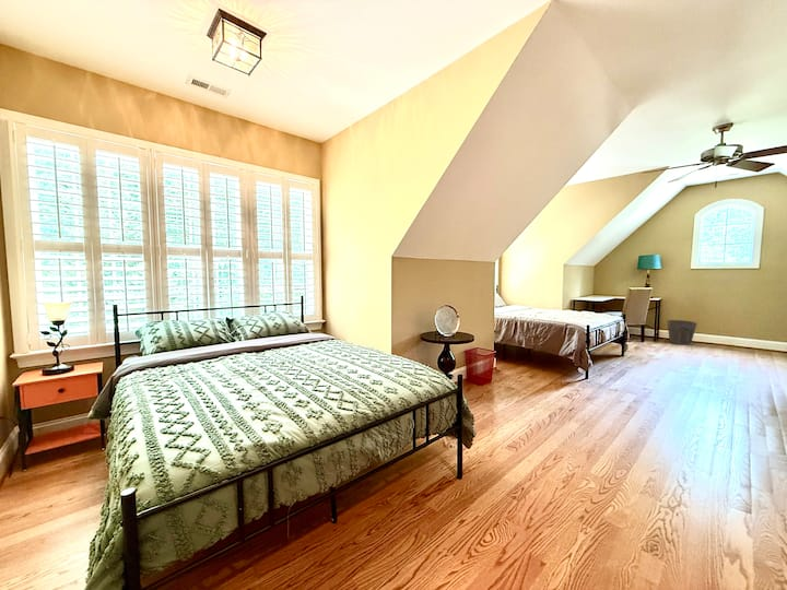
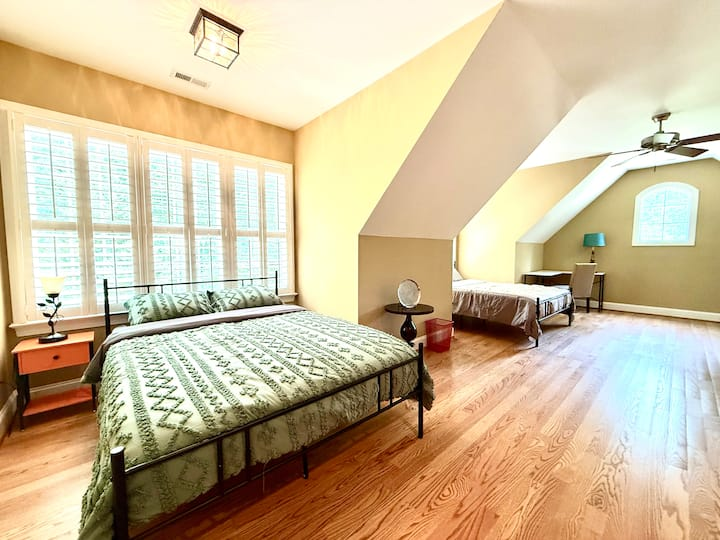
- waste bin [666,319,697,345]
